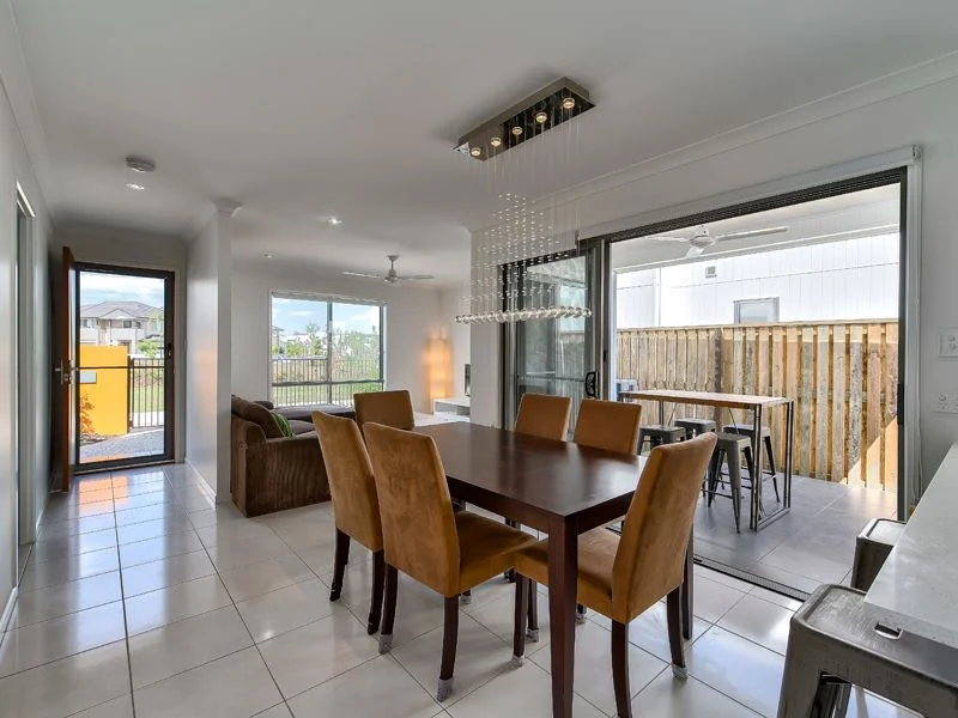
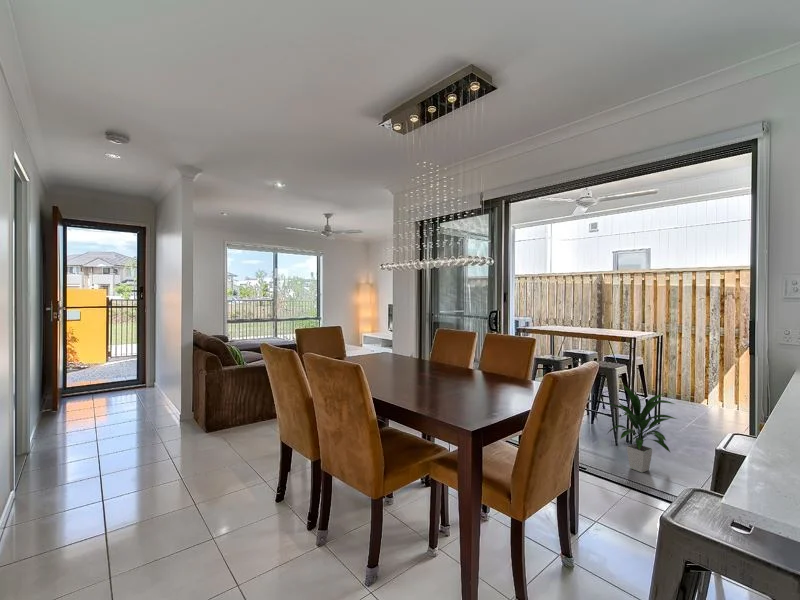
+ indoor plant [604,383,677,473]
